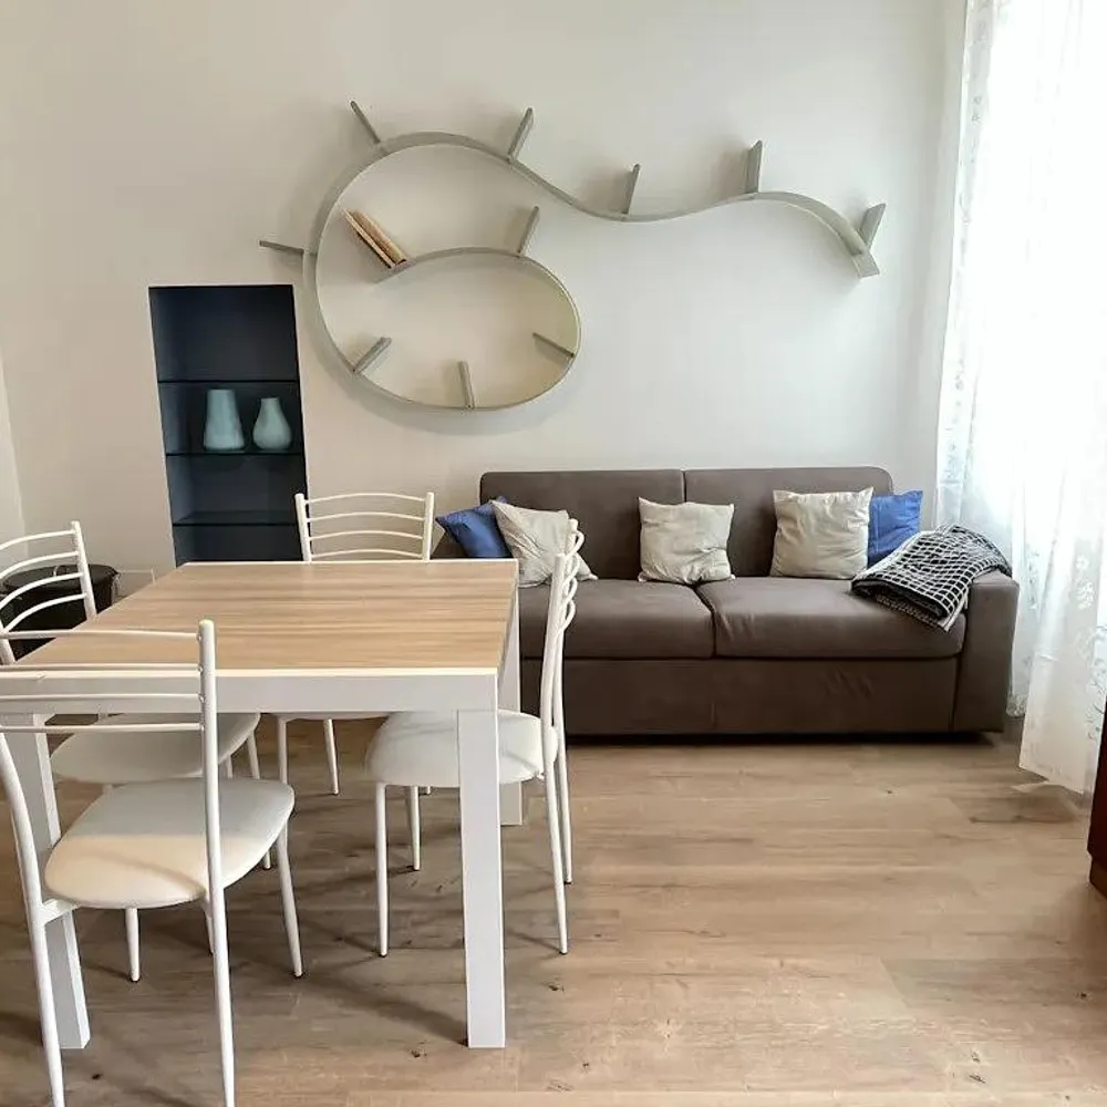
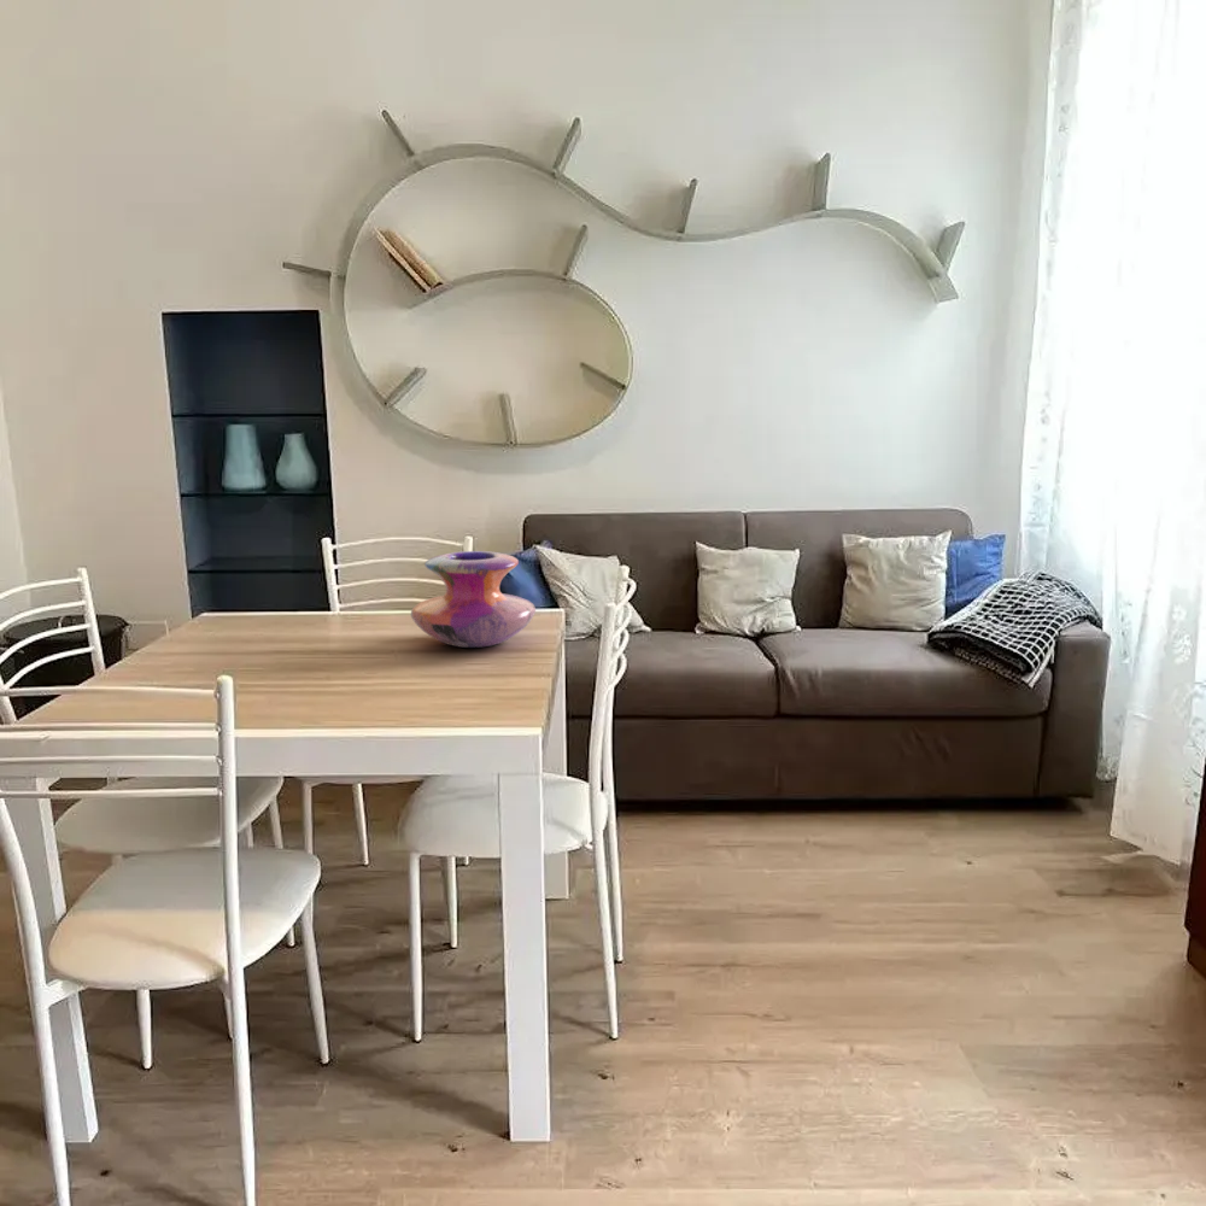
+ decorative vase [410,550,537,649]
